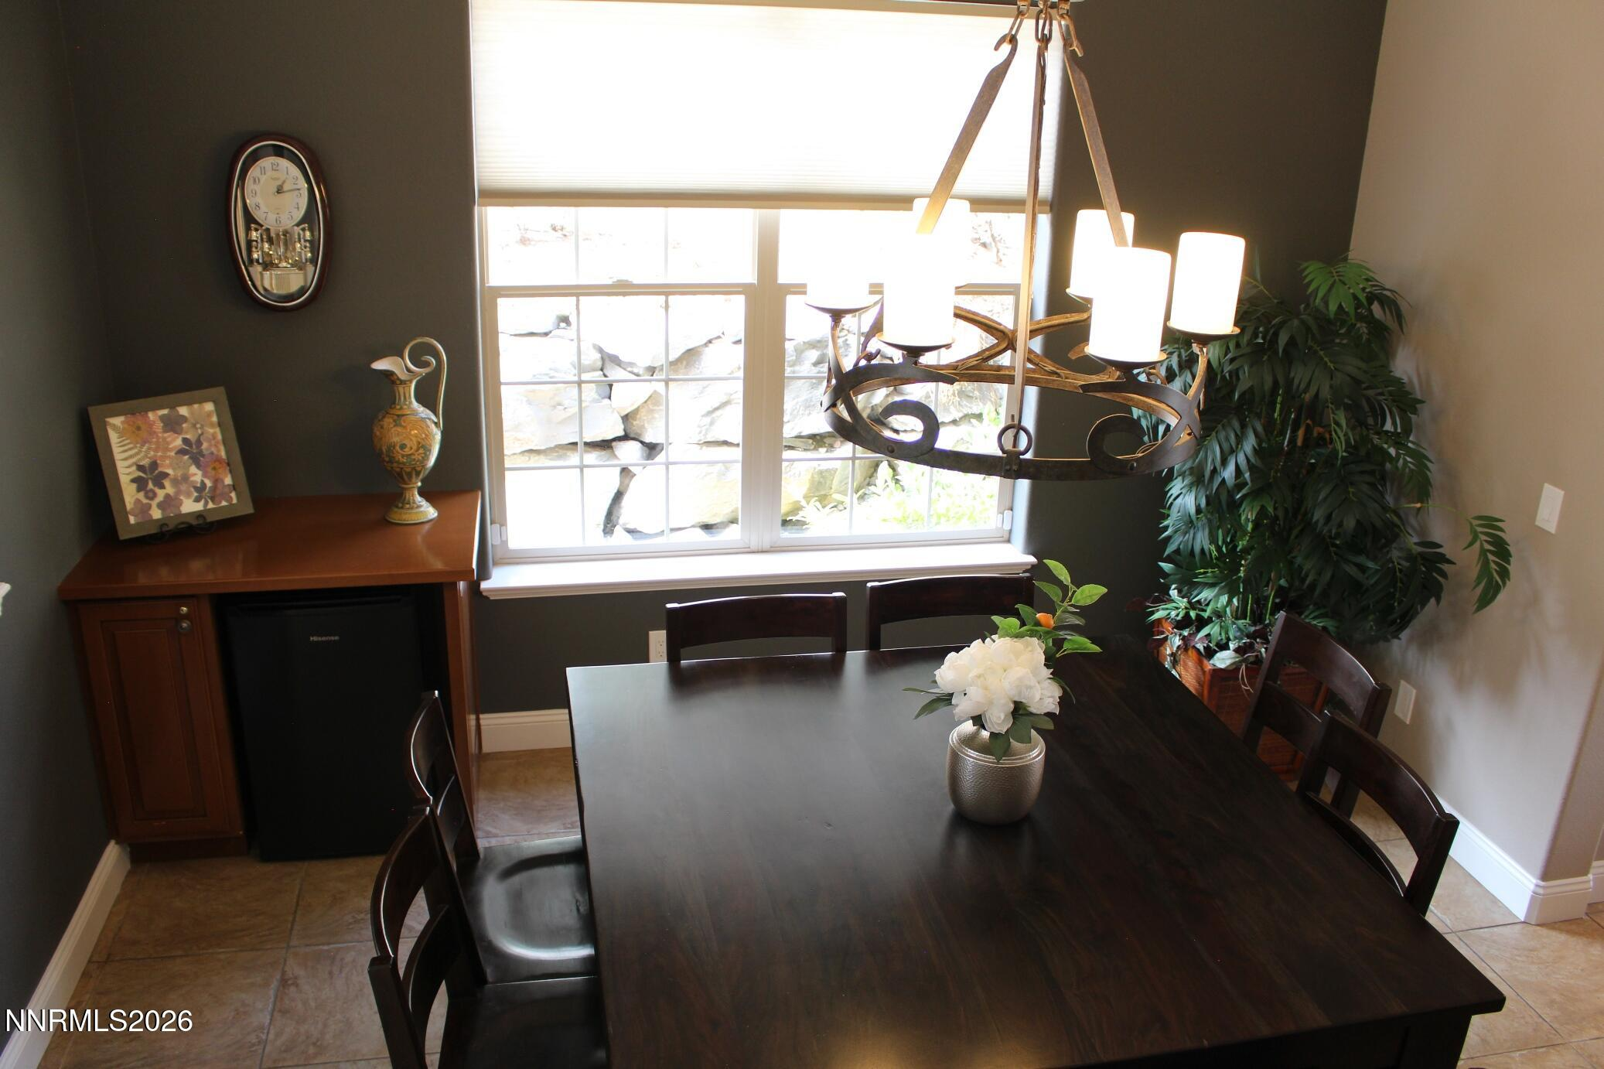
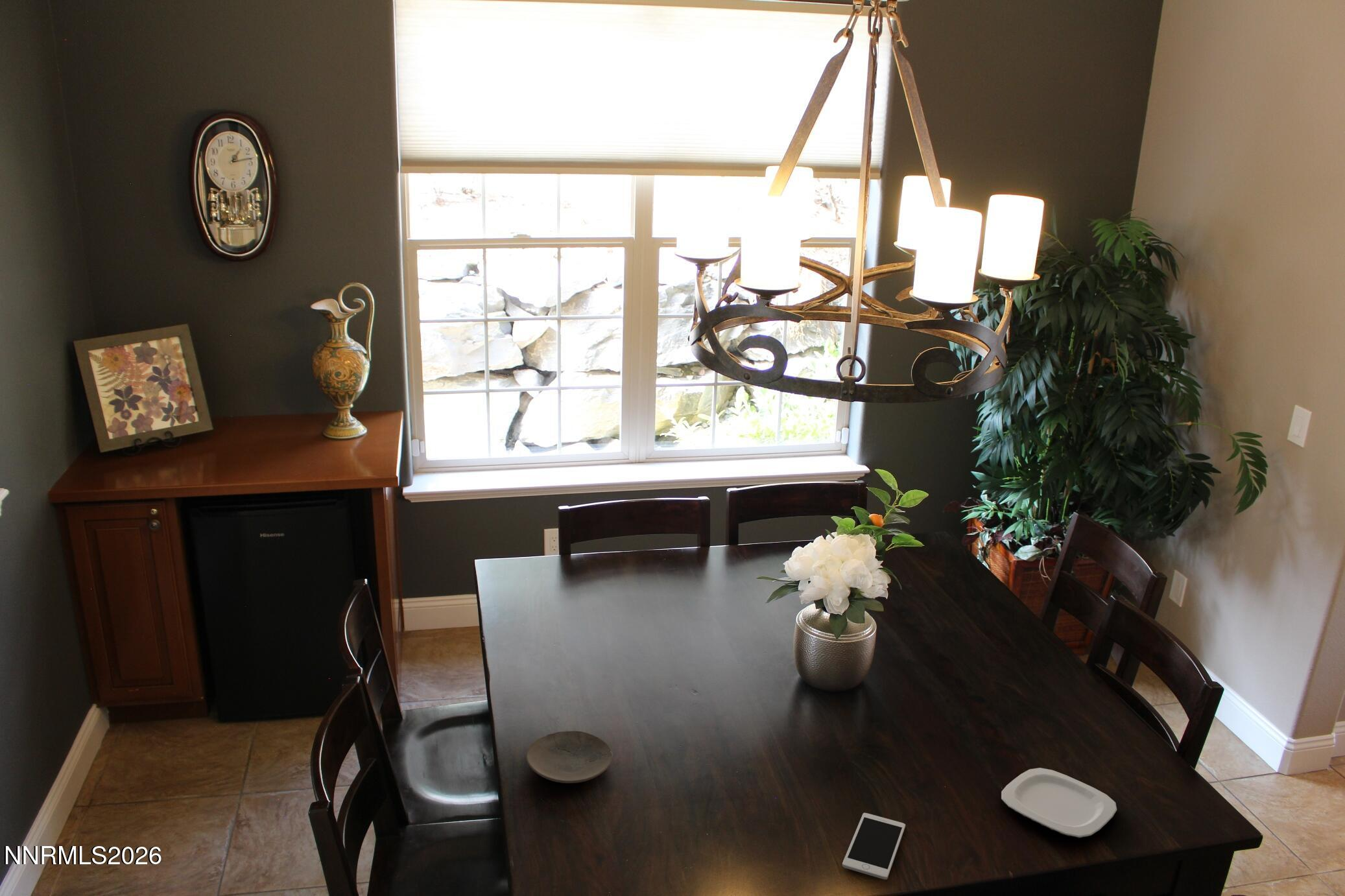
+ plate [1001,767,1117,839]
+ cell phone [842,812,906,880]
+ plate [526,730,613,784]
